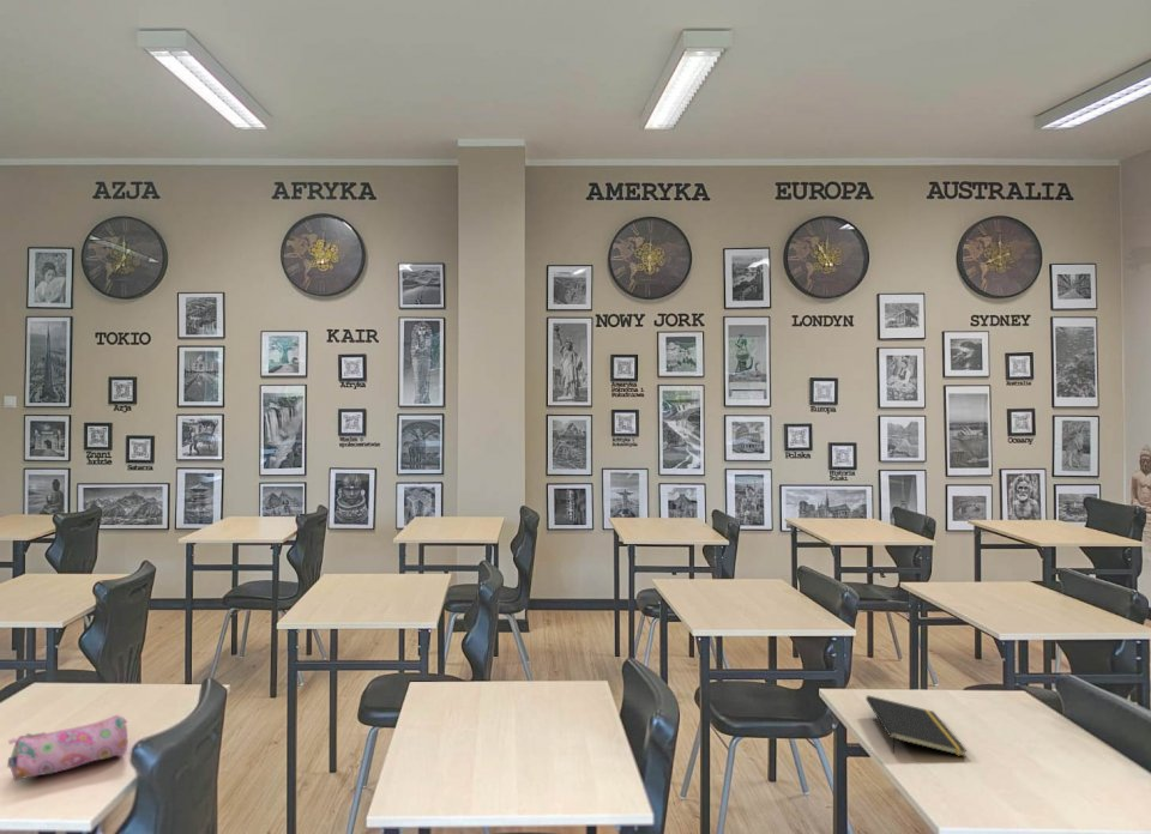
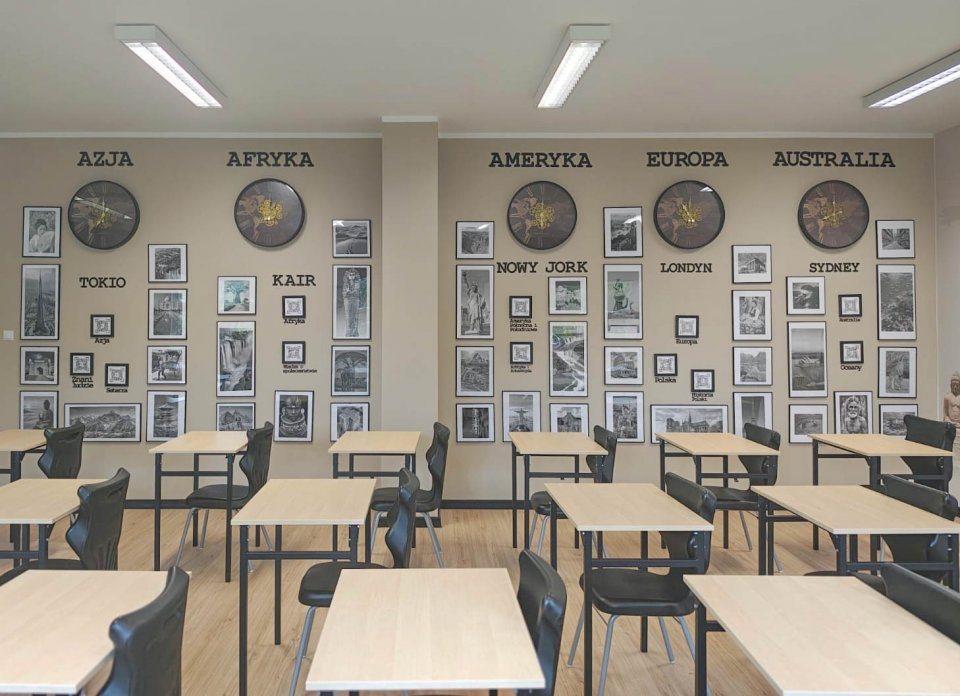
- pencil case [6,714,129,782]
- notepad [864,694,968,757]
